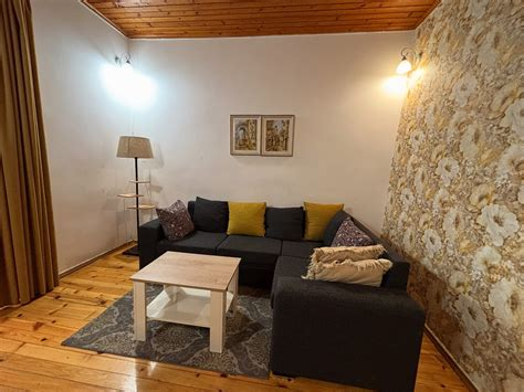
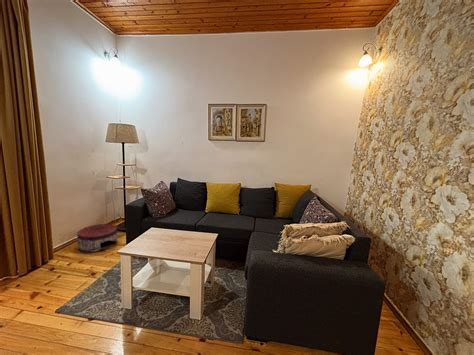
+ pouf [76,223,119,254]
